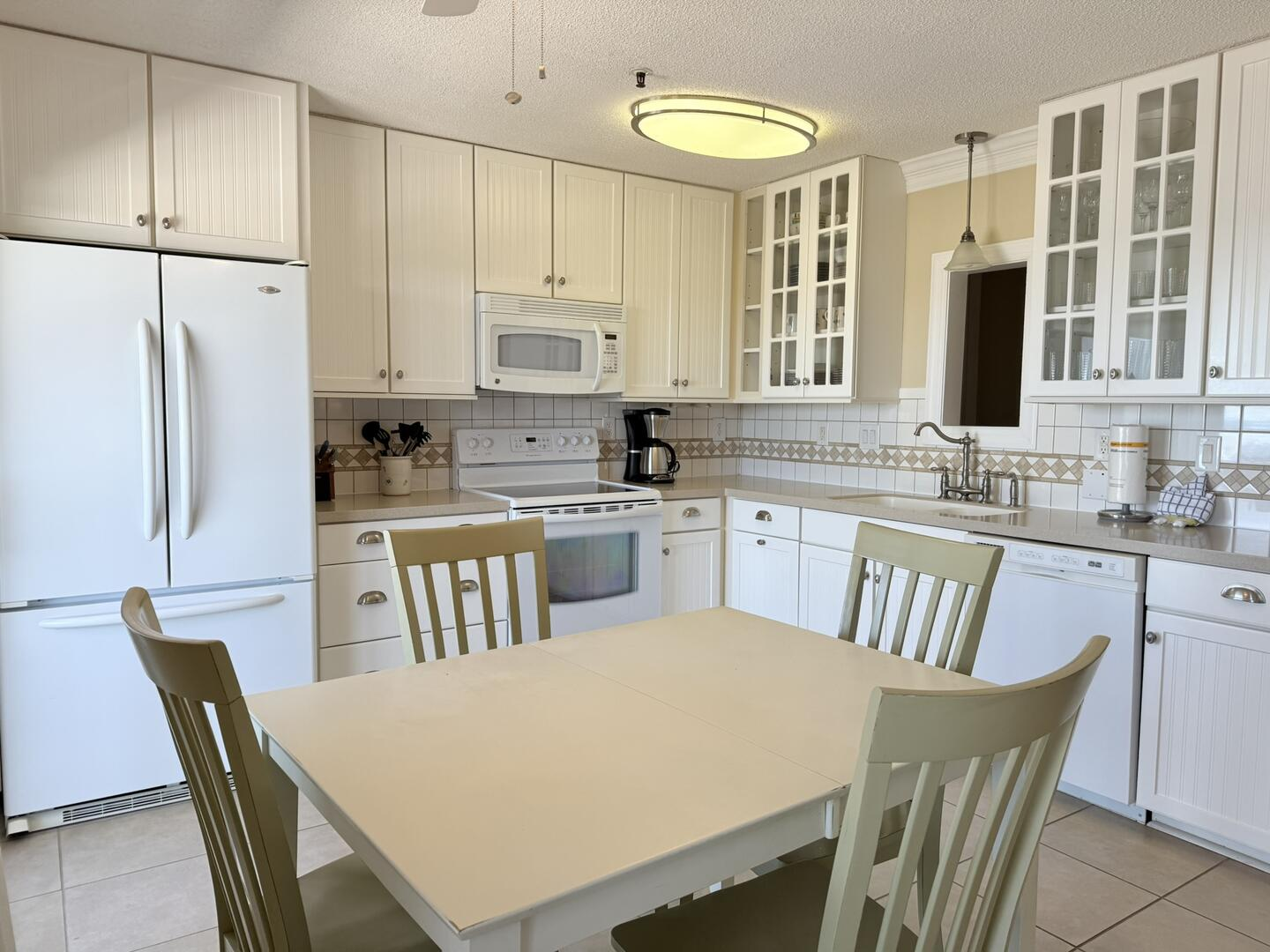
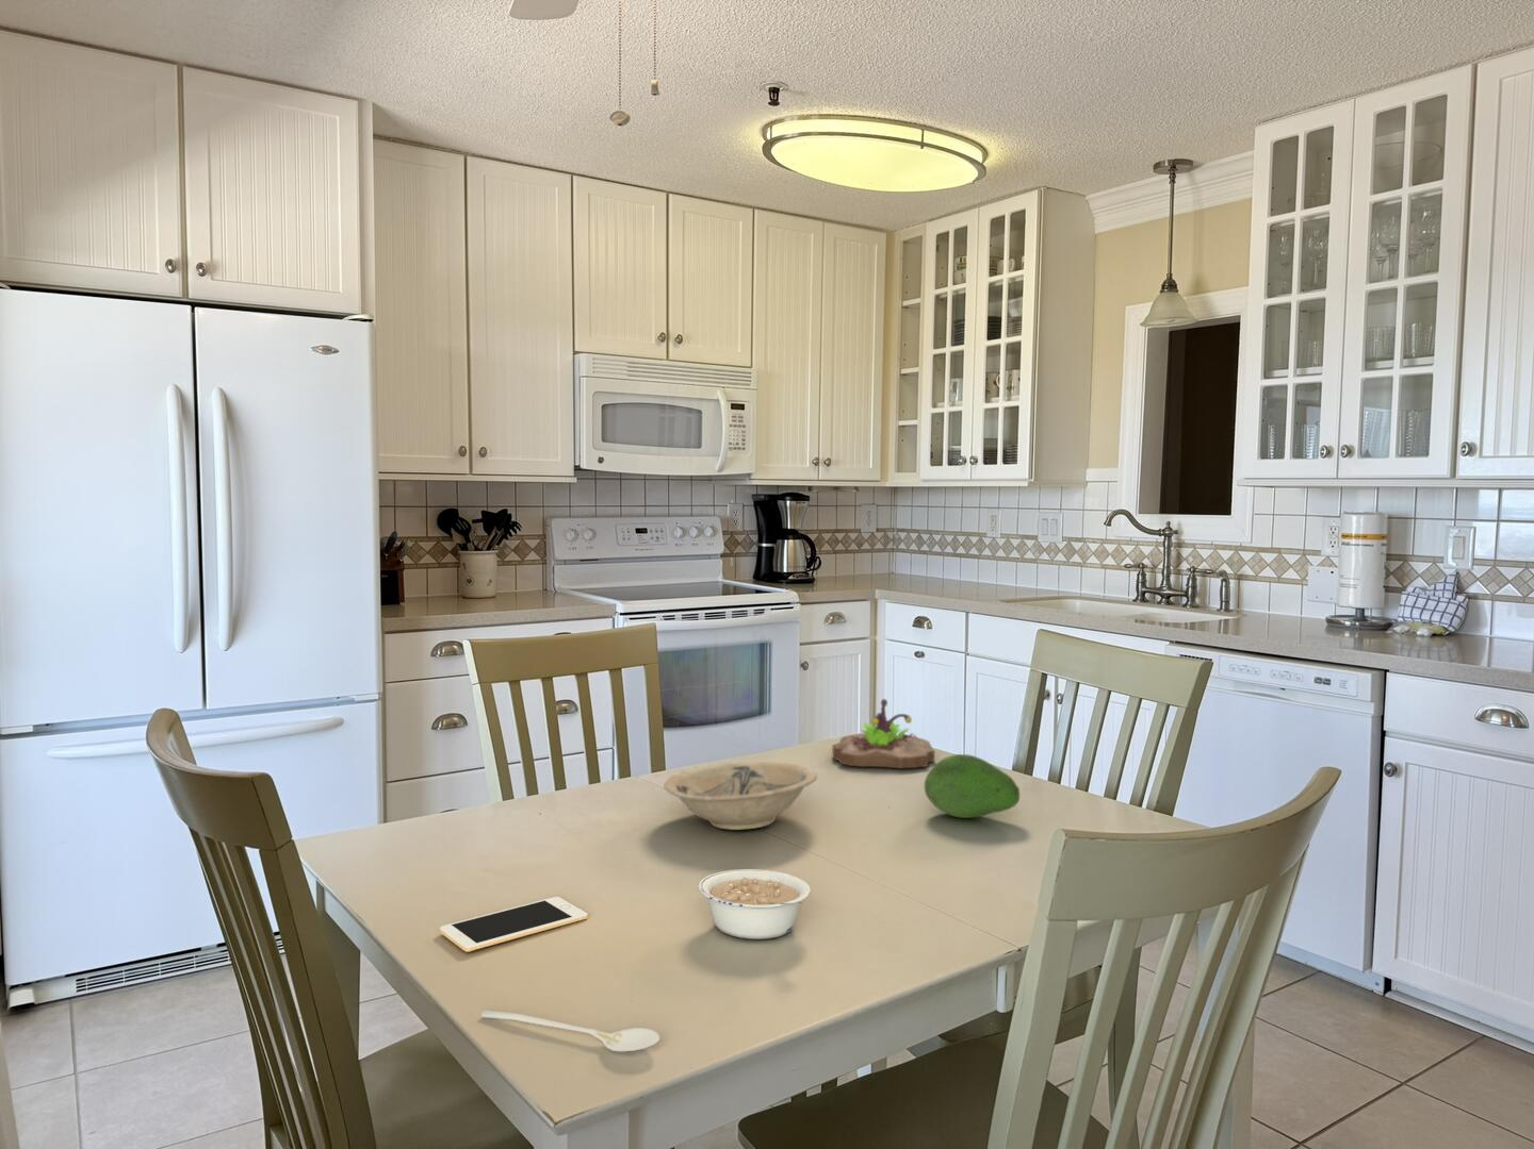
+ legume [698,868,812,940]
+ stirrer [481,1009,661,1052]
+ succulent planter [832,698,935,769]
+ cell phone [438,896,589,953]
+ bowl [663,760,818,830]
+ fruit [924,753,1021,820]
